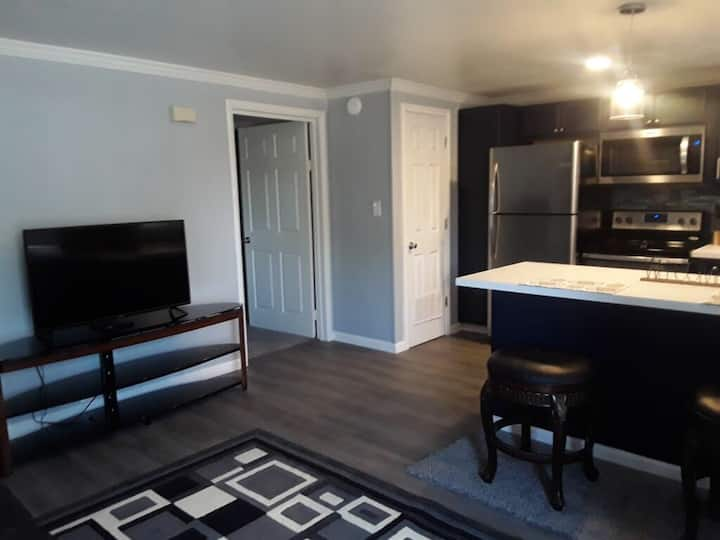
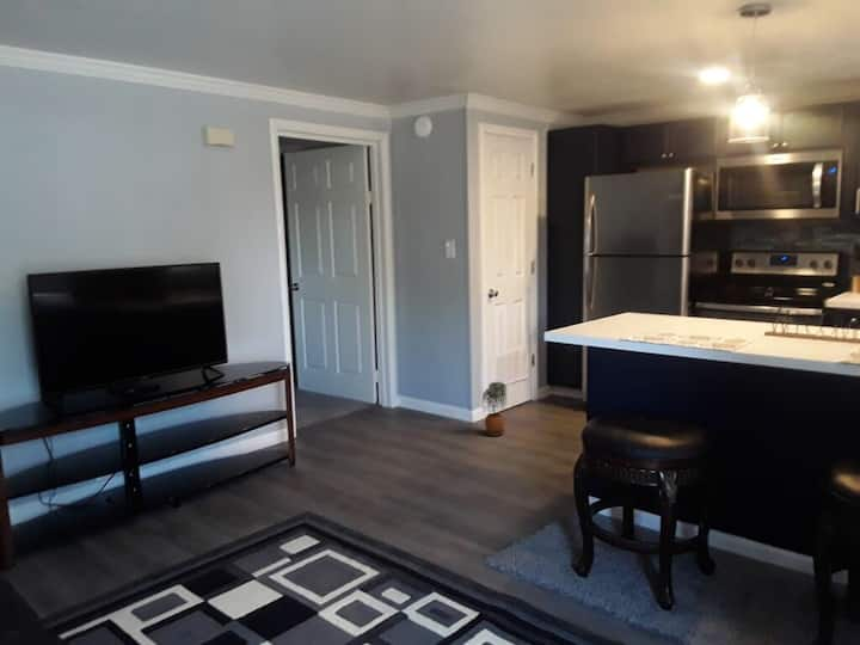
+ potted plant [480,381,509,437]
